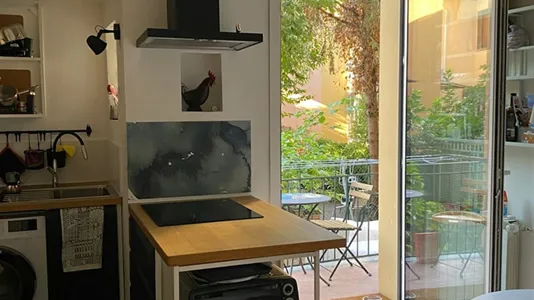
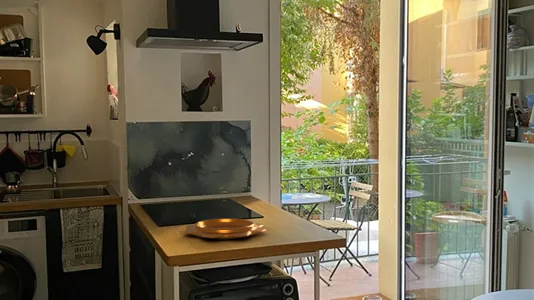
+ decorative bowl [182,217,267,240]
